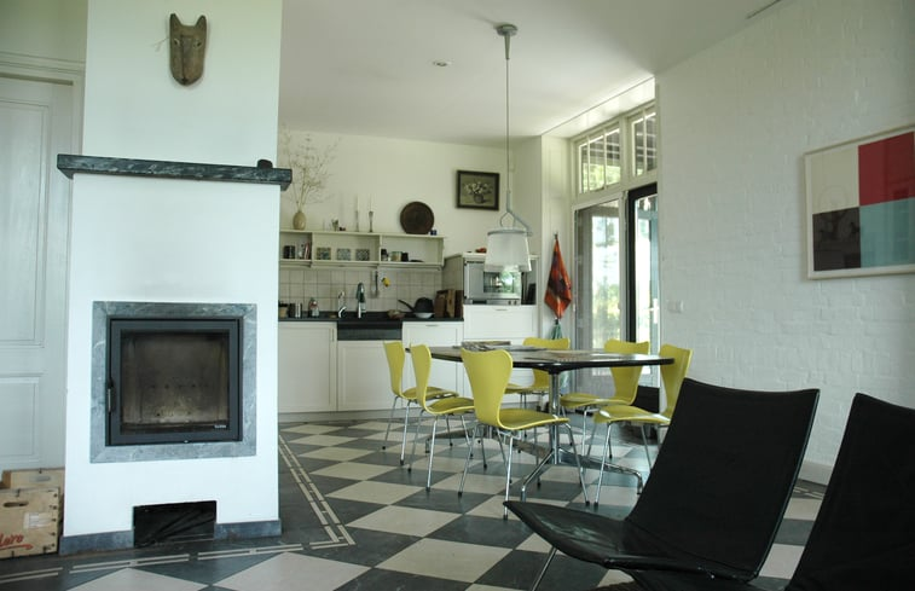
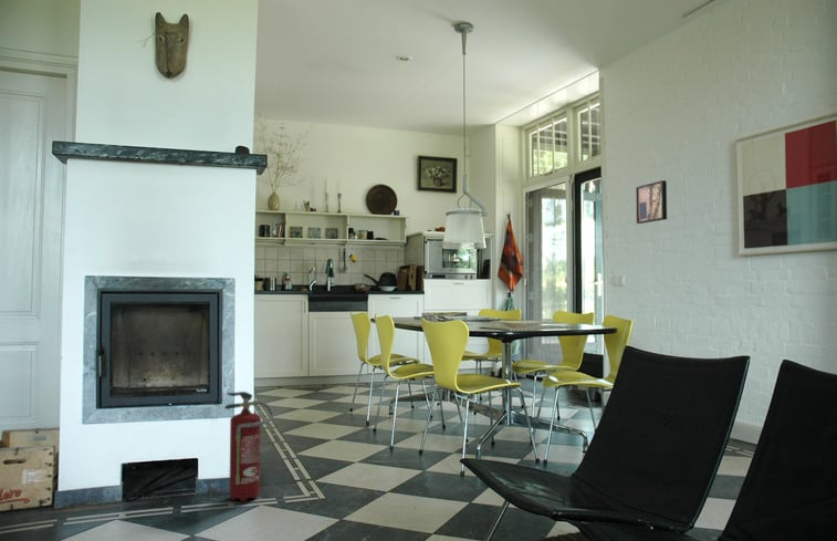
+ fire extinguisher [223,391,275,502]
+ wall art [635,179,668,225]
